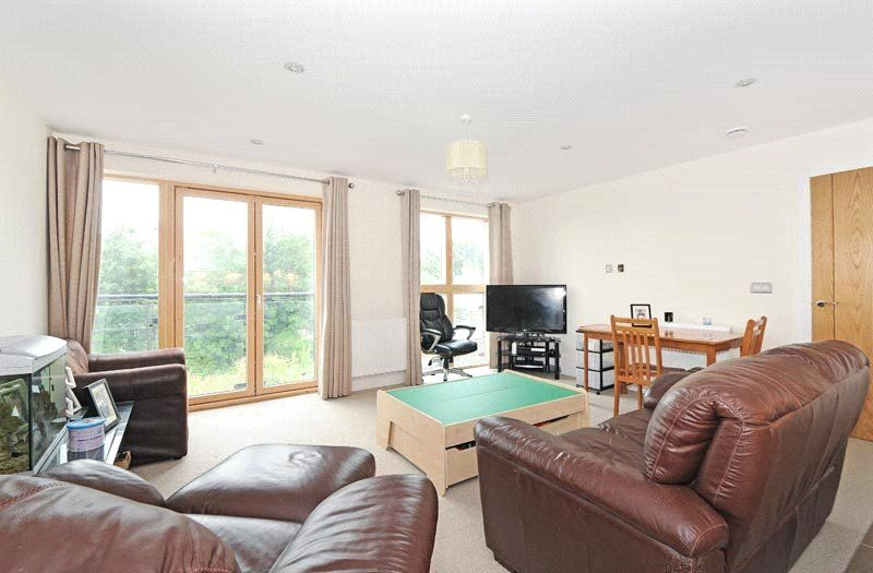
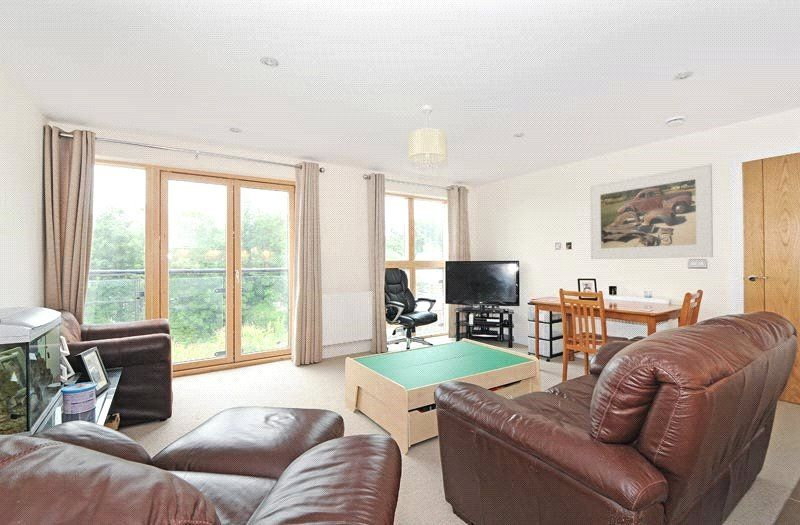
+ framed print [589,163,714,260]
